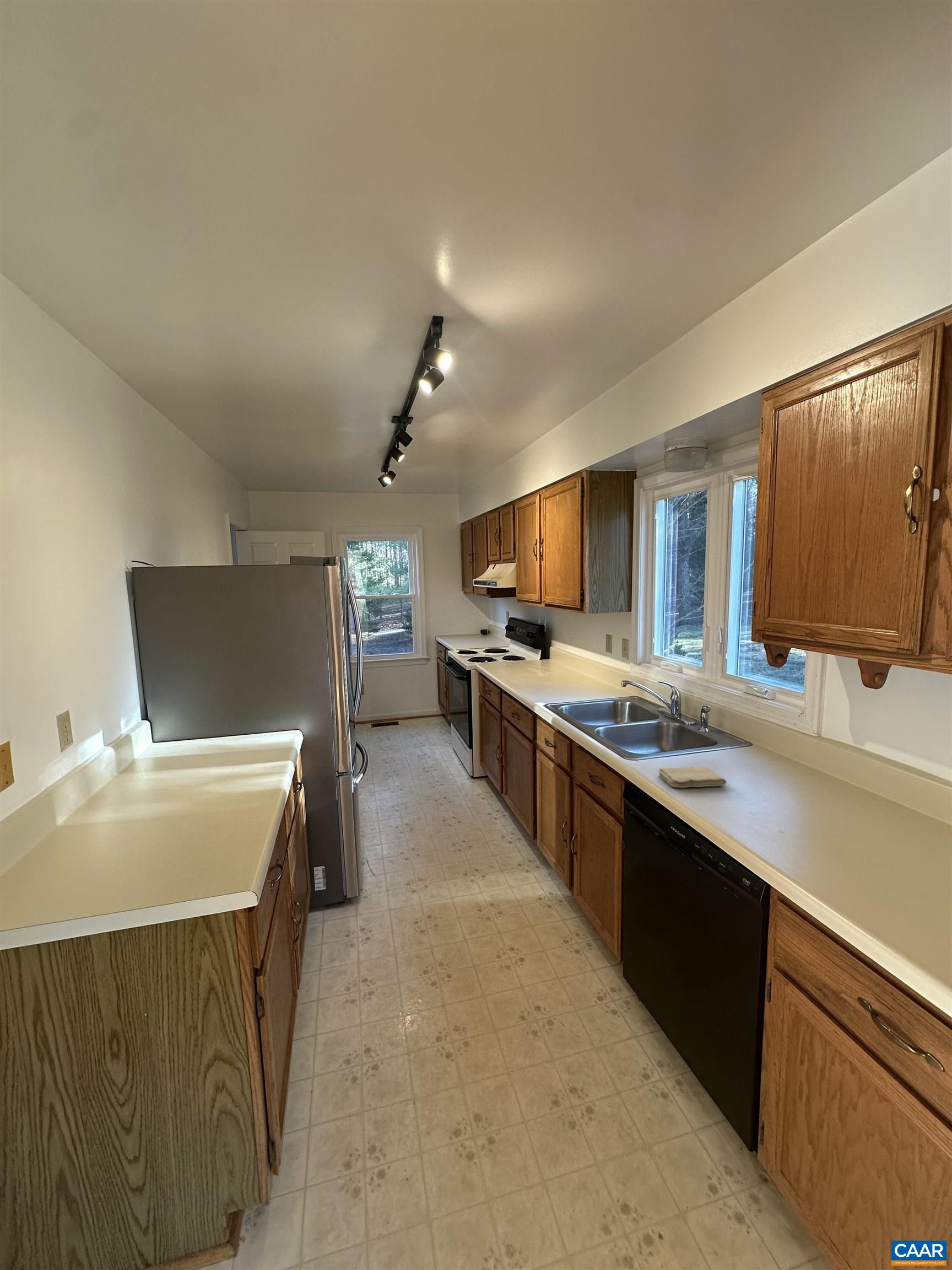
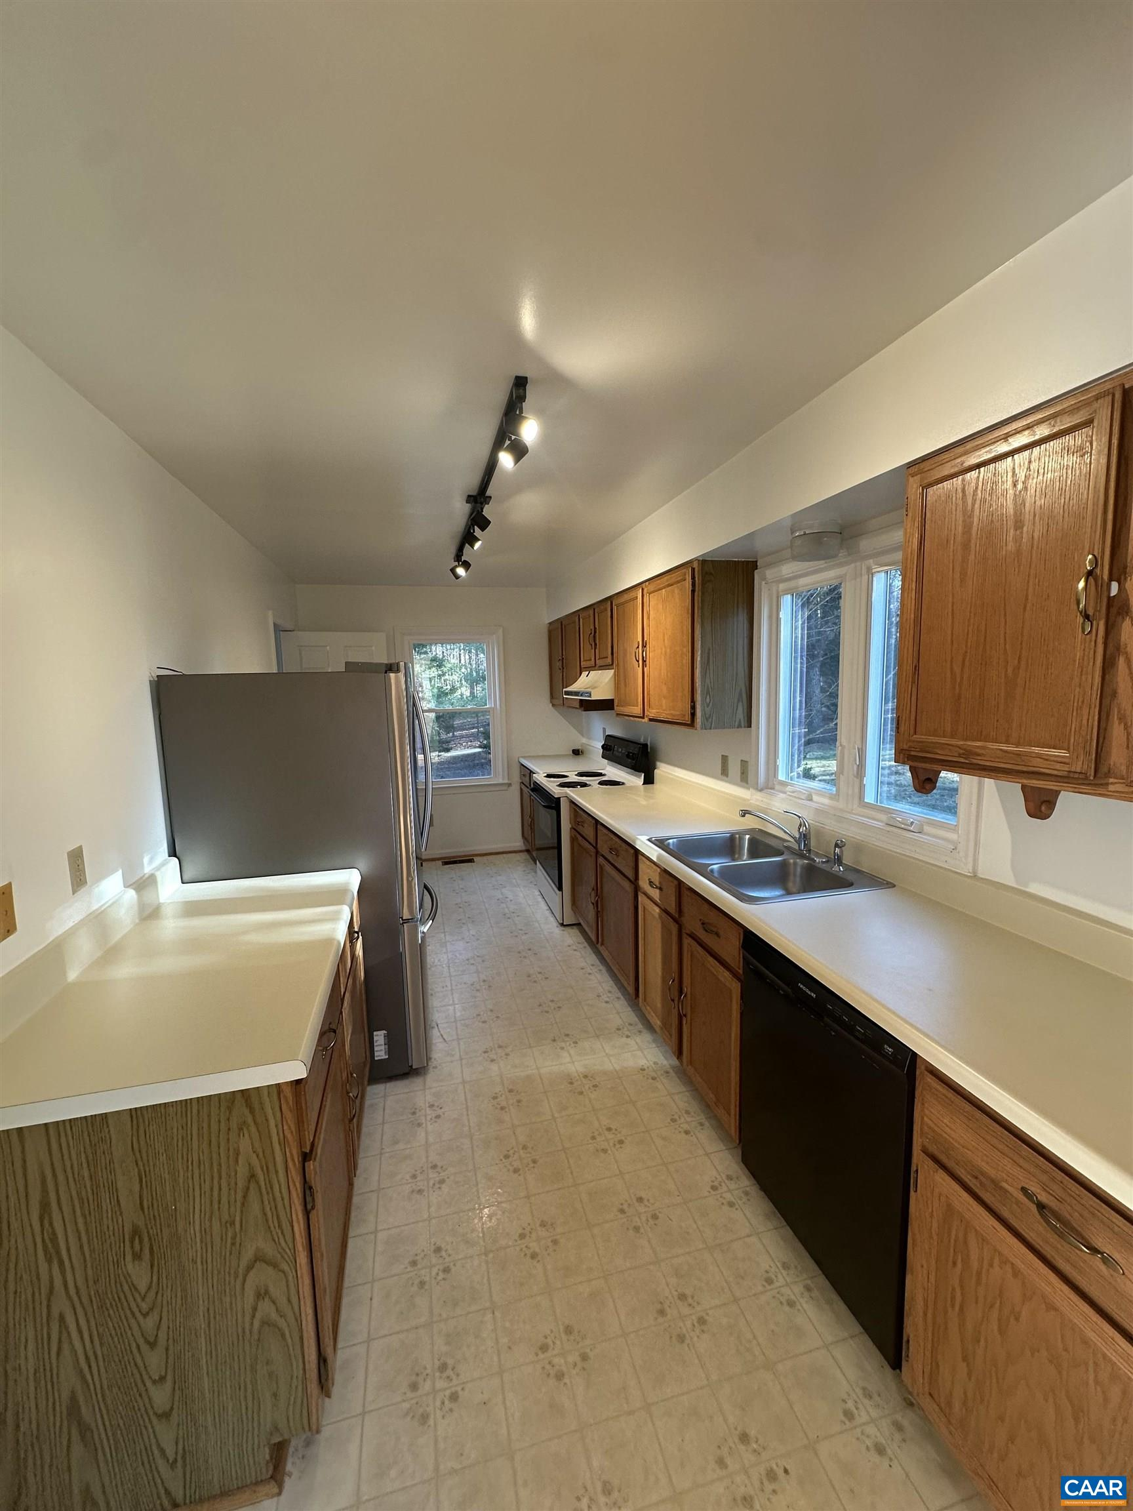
- washcloth [658,766,727,788]
